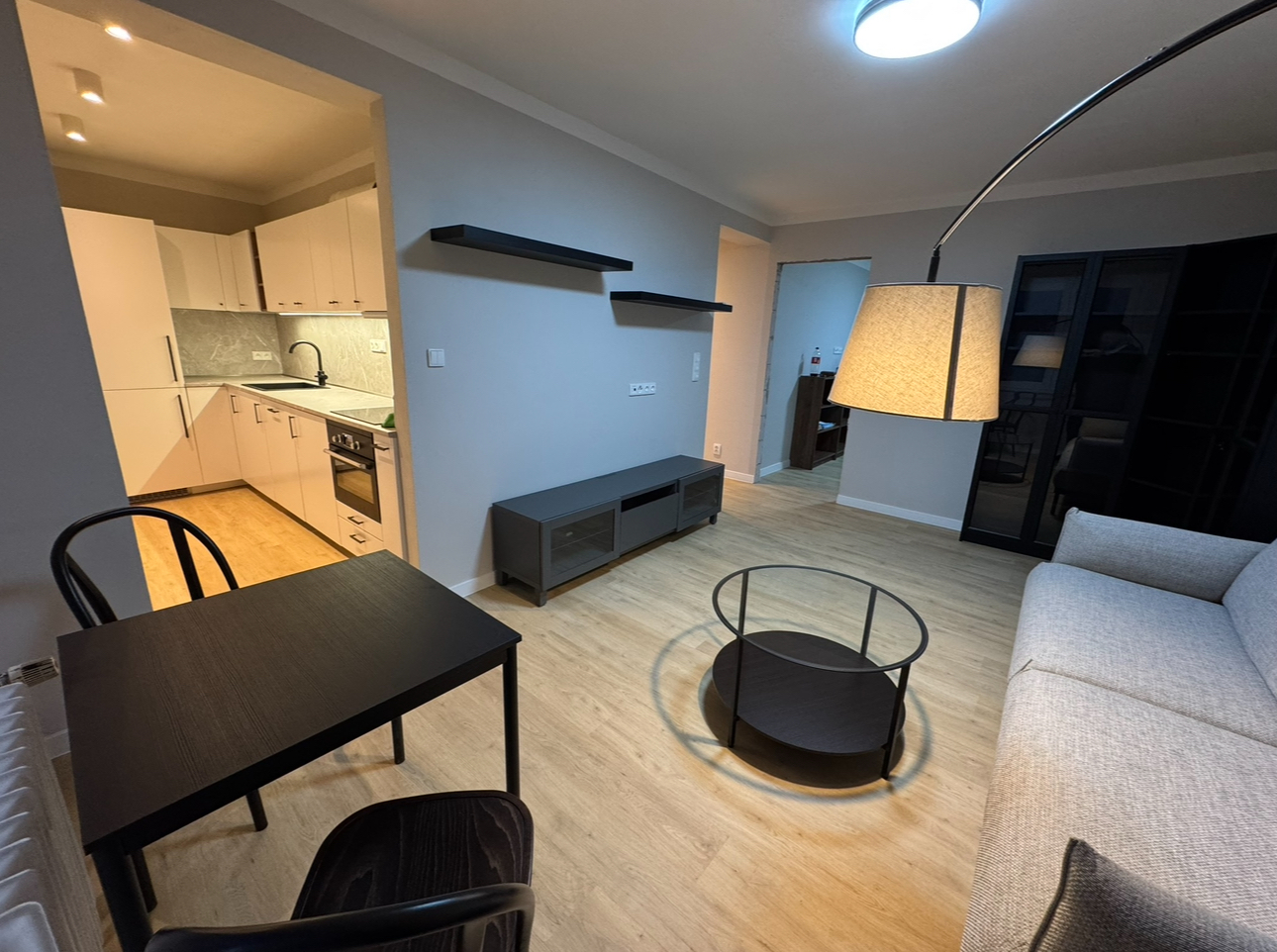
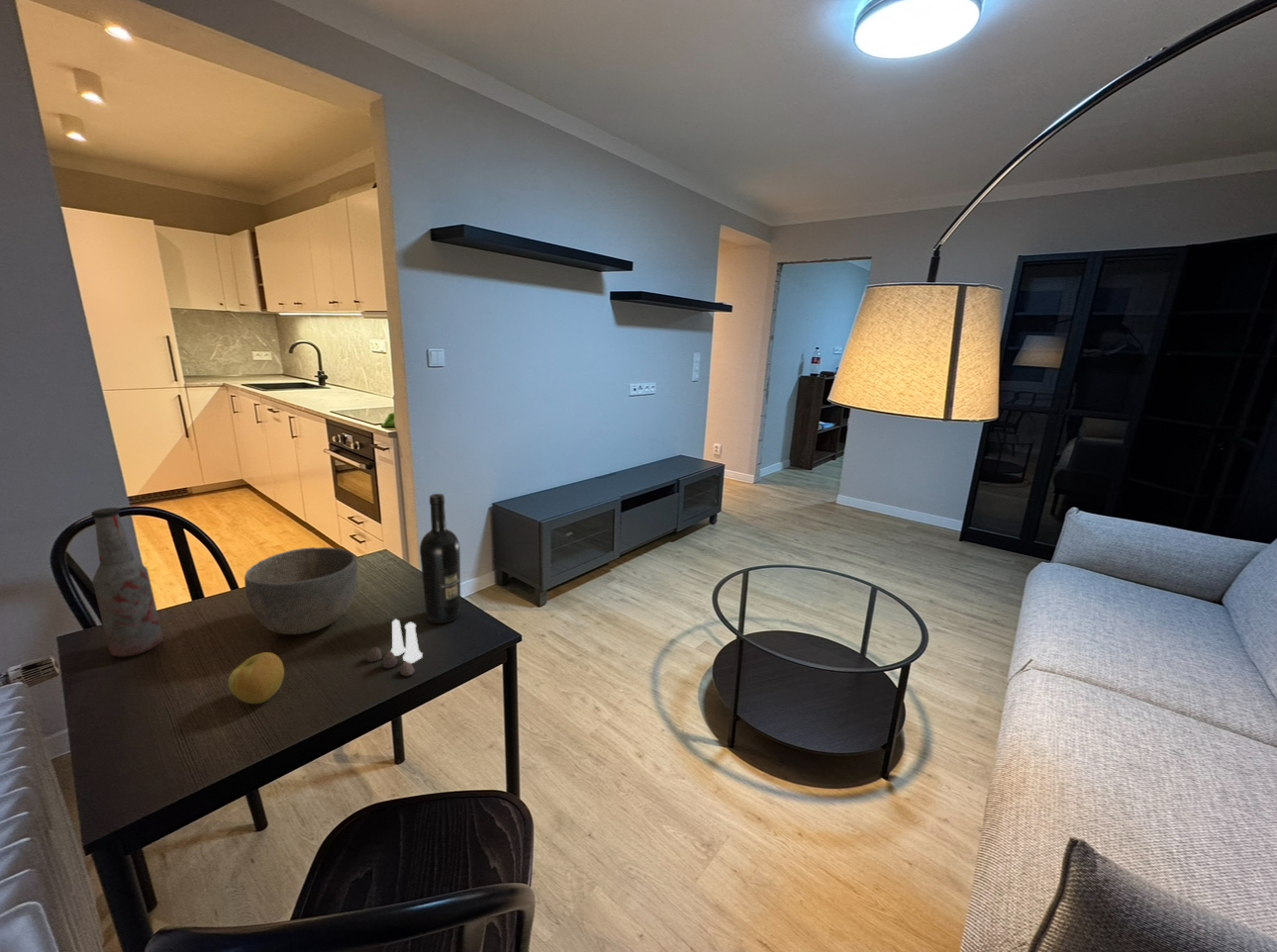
+ apple [228,651,285,705]
+ bowl [244,546,360,635]
+ salt and pepper shaker set [365,618,424,677]
+ bottle [90,507,164,658]
+ wine bottle [419,493,462,624]
